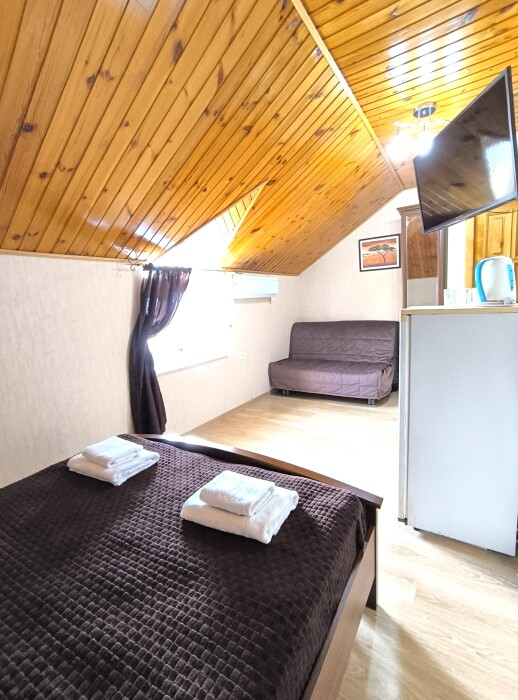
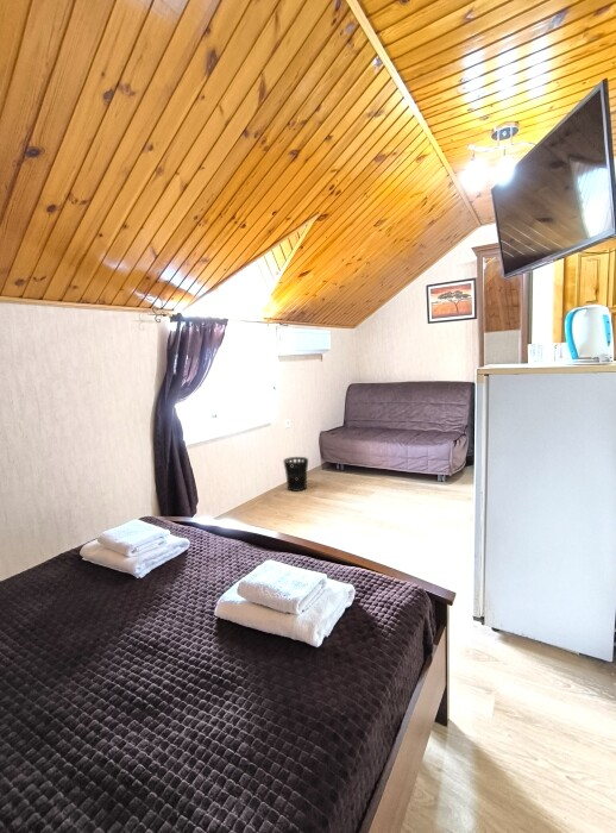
+ wastebasket [282,456,309,493]
